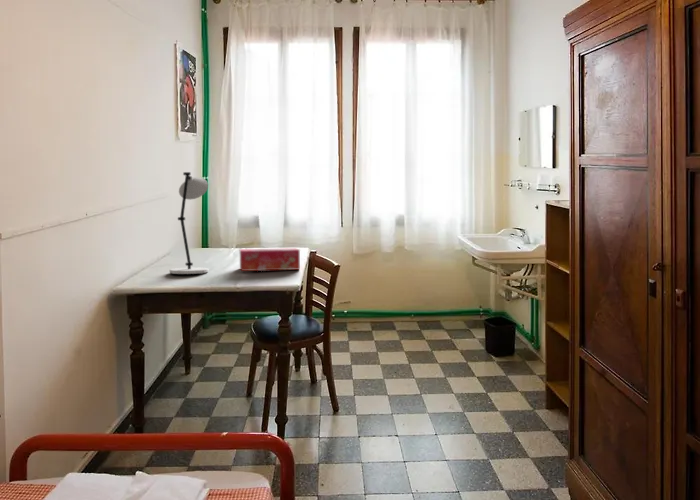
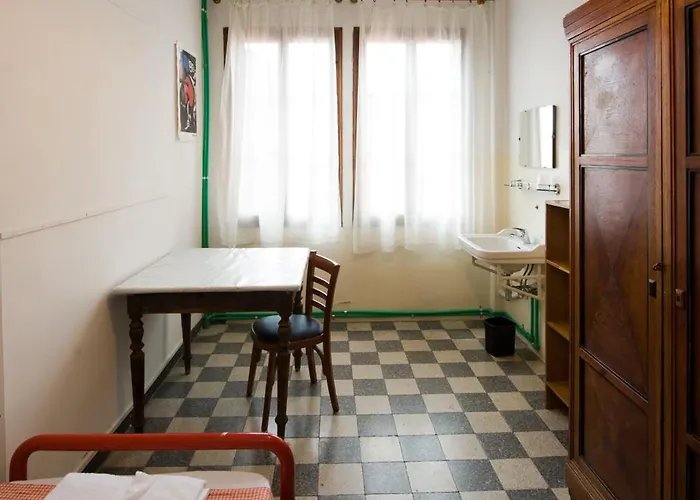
- desk lamp [169,171,209,275]
- tissue box [239,247,301,272]
